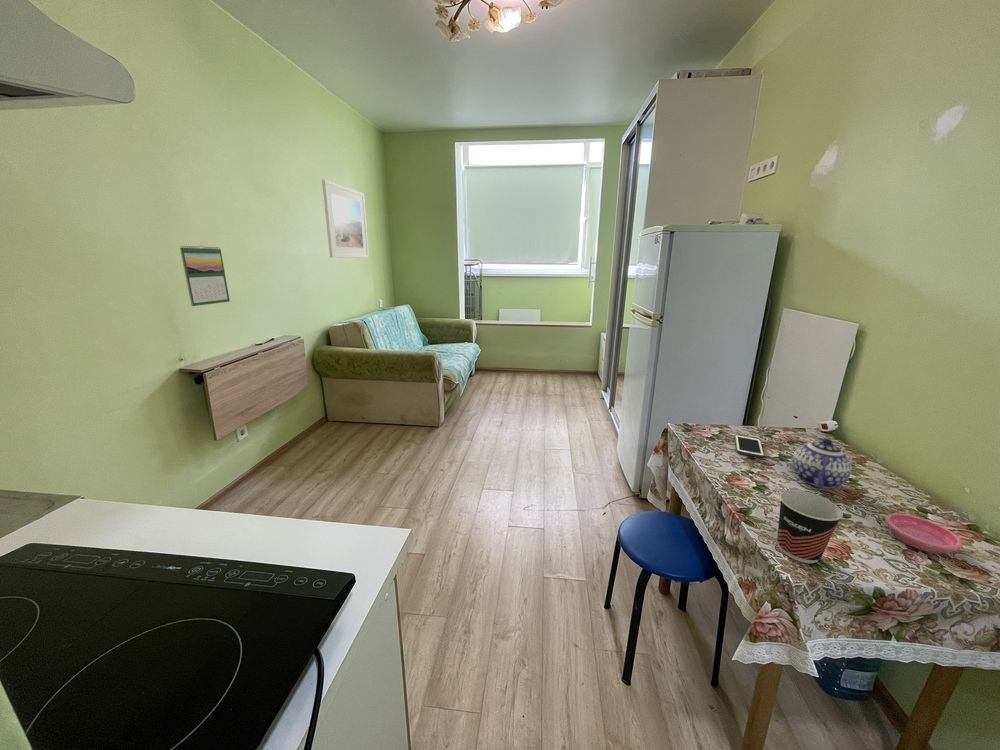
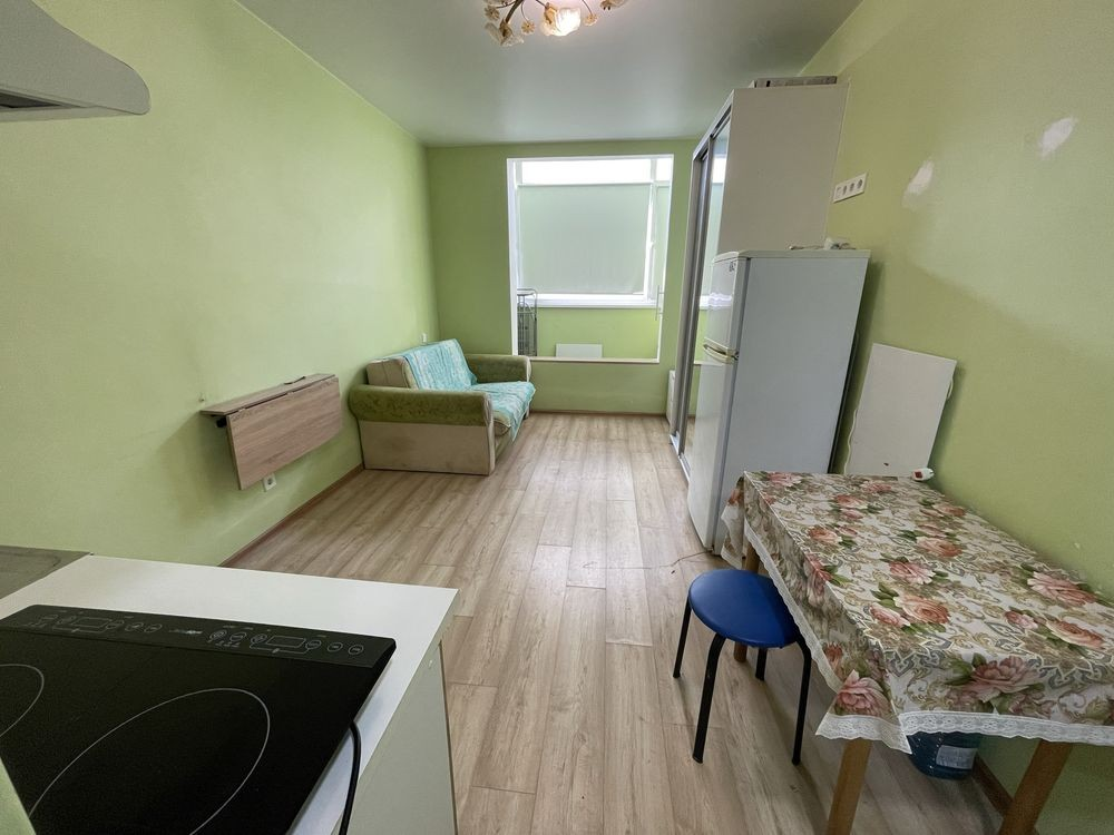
- calendar [179,245,231,307]
- cup [776,489,844,564]
- saucer [884,512,963,555]
- teapot [791,437,853,489]
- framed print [321,179,370,259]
- cell phone [734,434,765,459]
